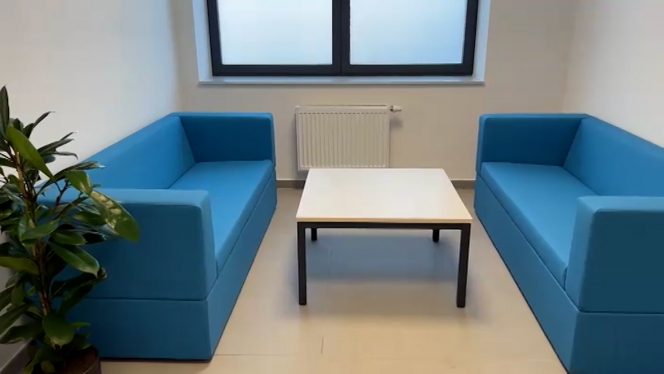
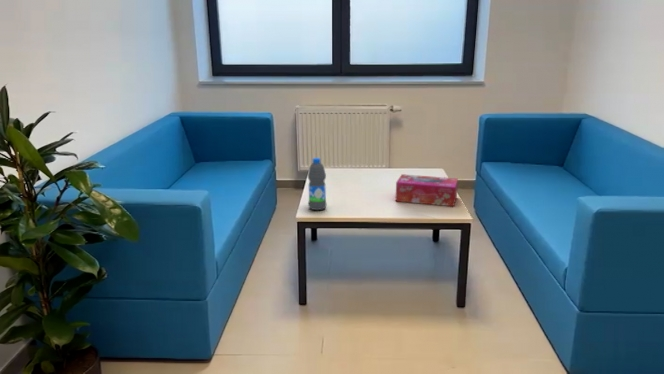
+ water bottle [307,157,327,211]
+ tissue box [395,173,459,208]
